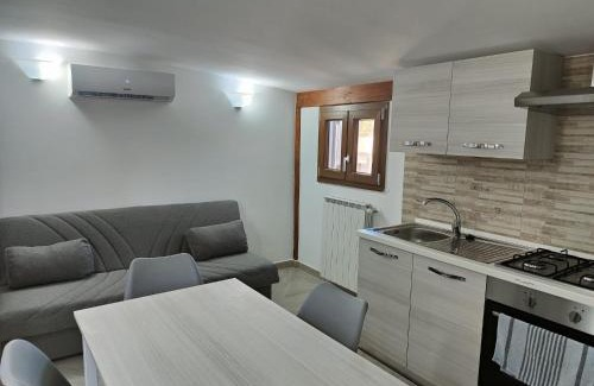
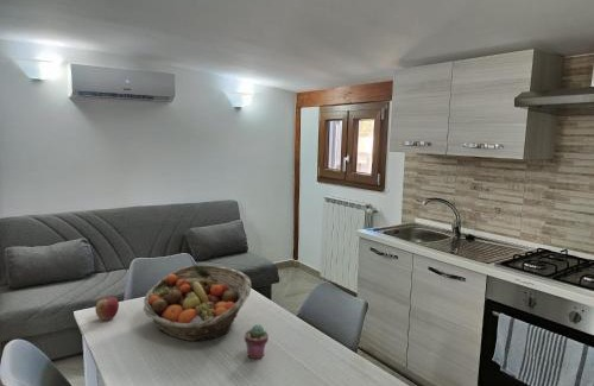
+ apple [94,296,120,321]
+ potted succulent [244,323,270,360]
+ fruit basket [143,264,252,342]
